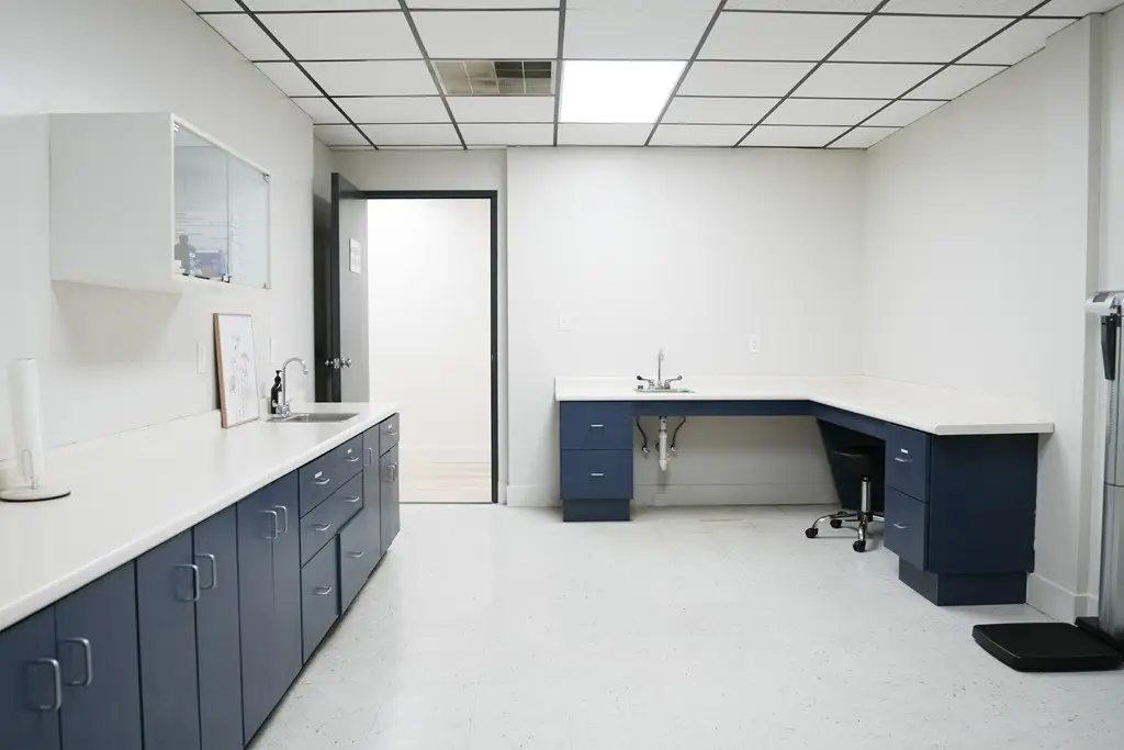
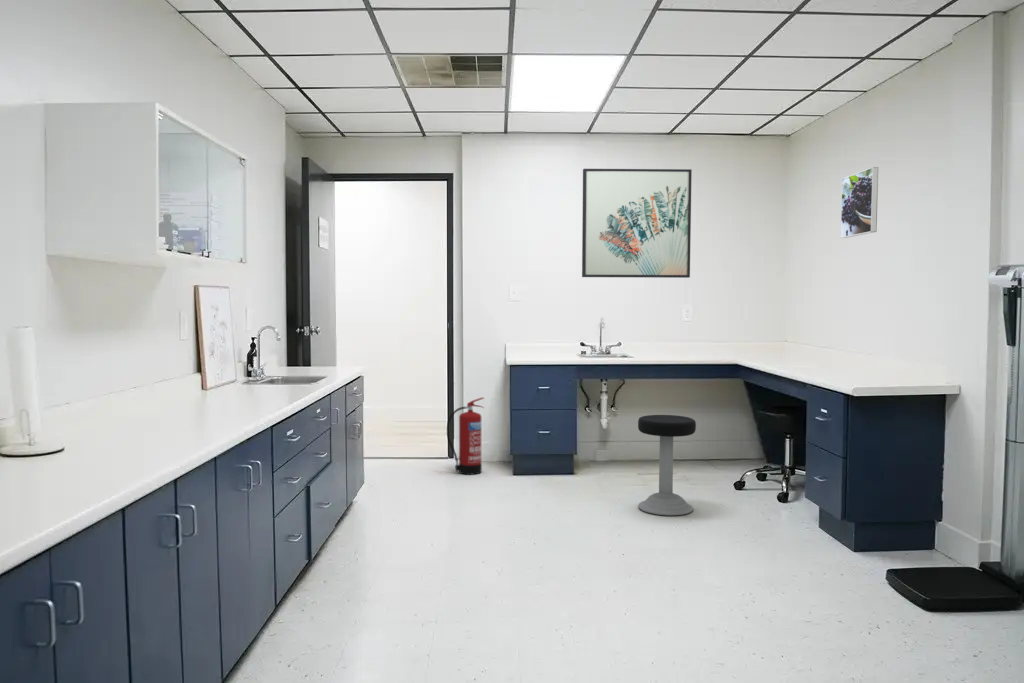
+ fire extinguisher [446,397,485,476]
+ stool [637,414,697,517]
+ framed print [840,166,879,239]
+ wall art [581,168,693,279]
